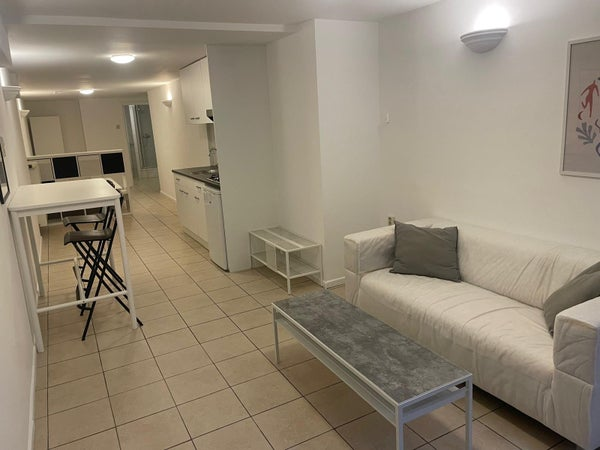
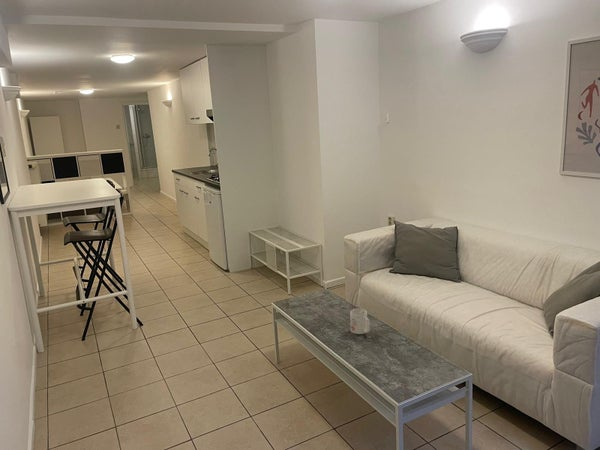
+ mug [349,308,371,335]
